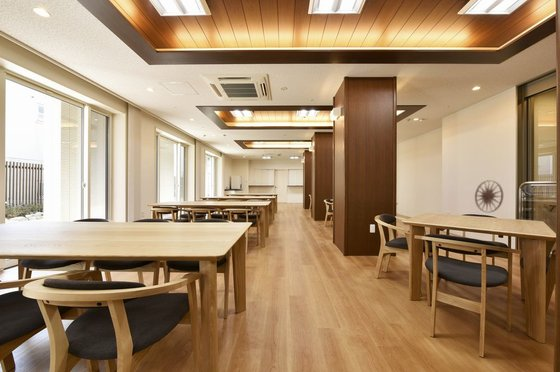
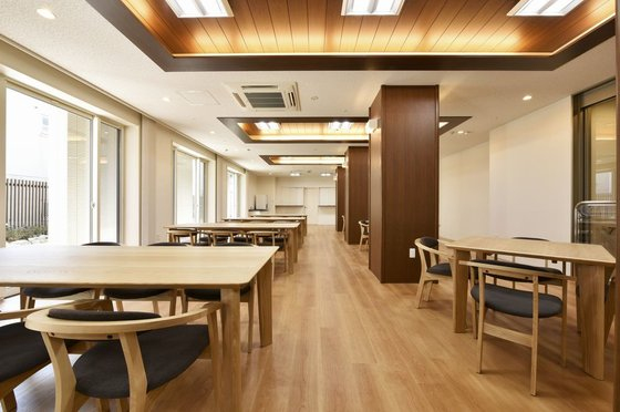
- wall art [474,179,504,213]
